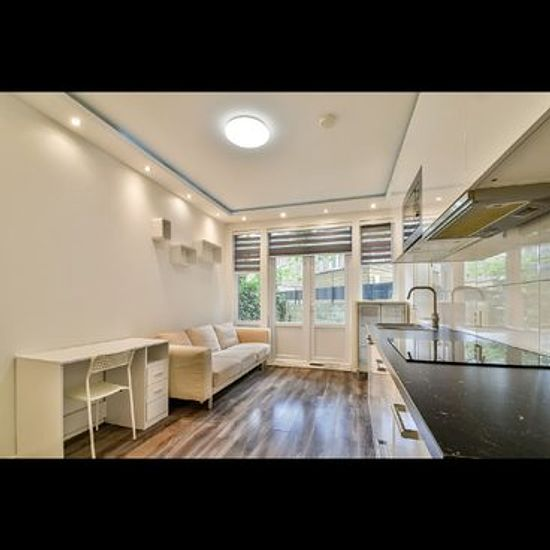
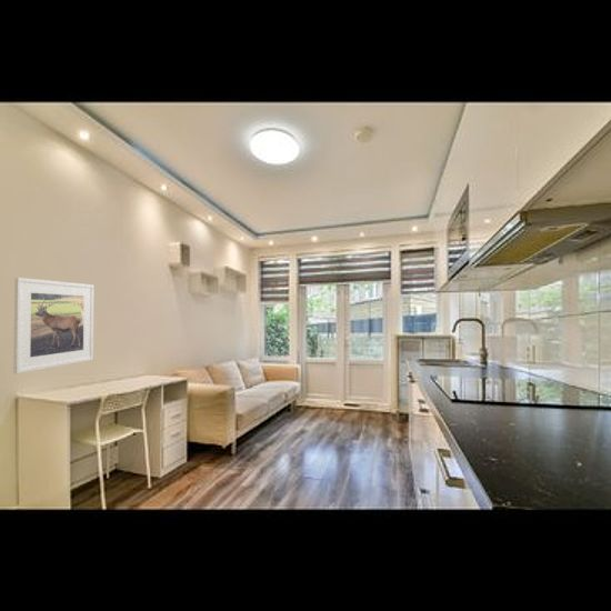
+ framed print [12,277,94,374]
